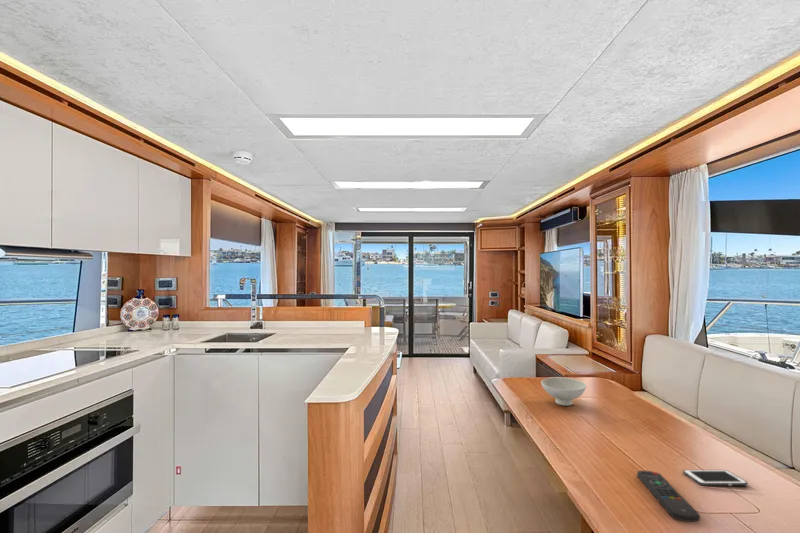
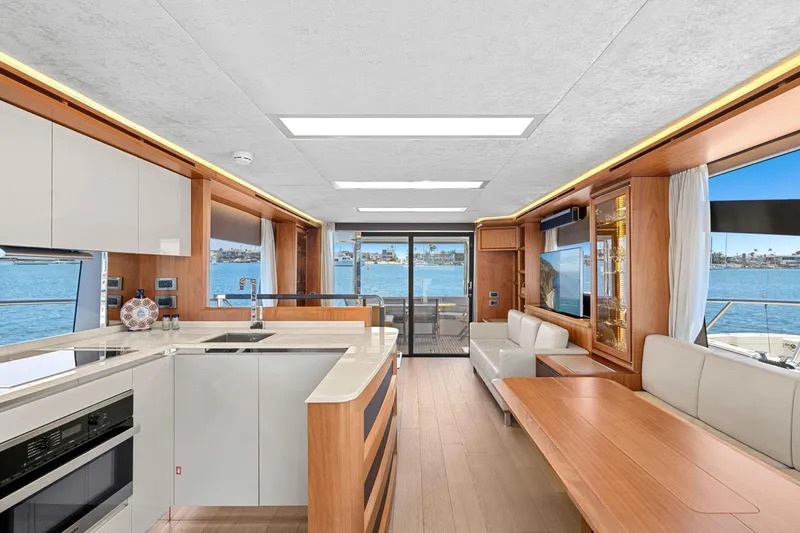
- remote control [636,470,701,523]
- bowl [540,376,587,406]
- cell phone [682,469,749,487]
